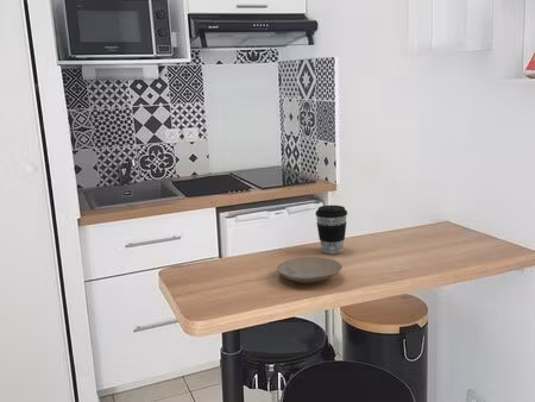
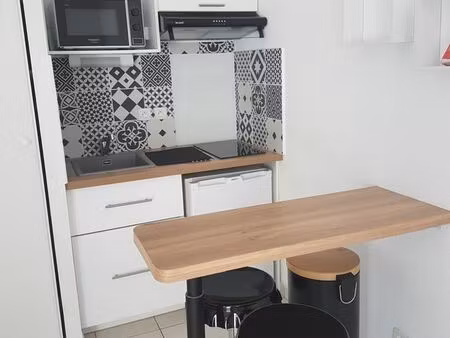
- coffee cup [314,205,348,256]
- plate [276,256,344,284]
